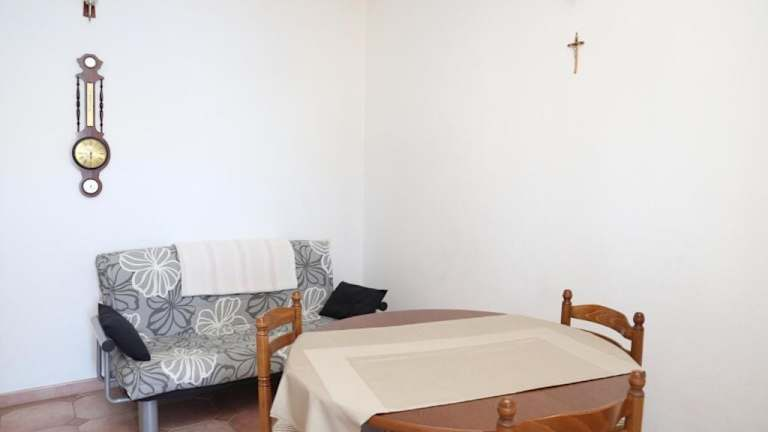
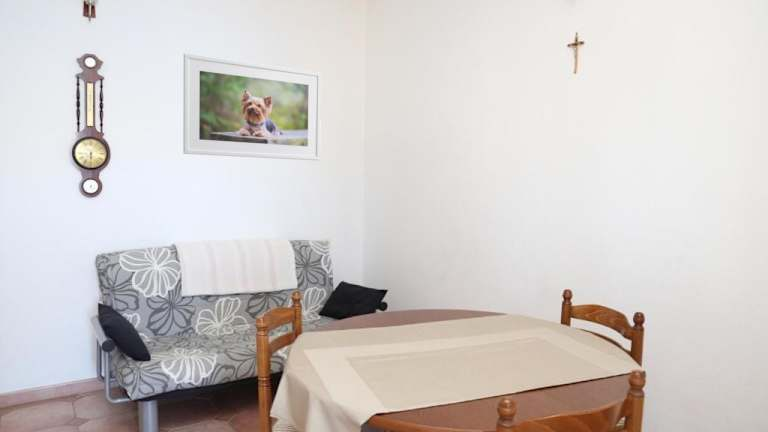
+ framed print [182,52,322,161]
